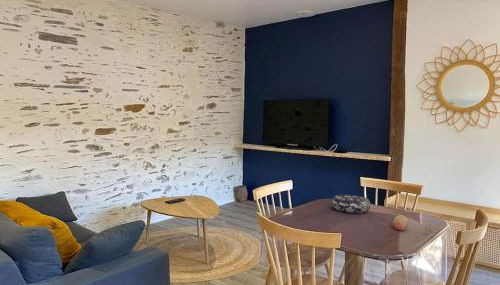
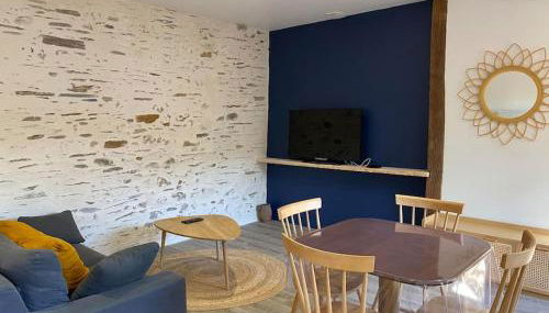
- decorative bowl [331,194,372,214]
- fruit [392,214,410,232]
